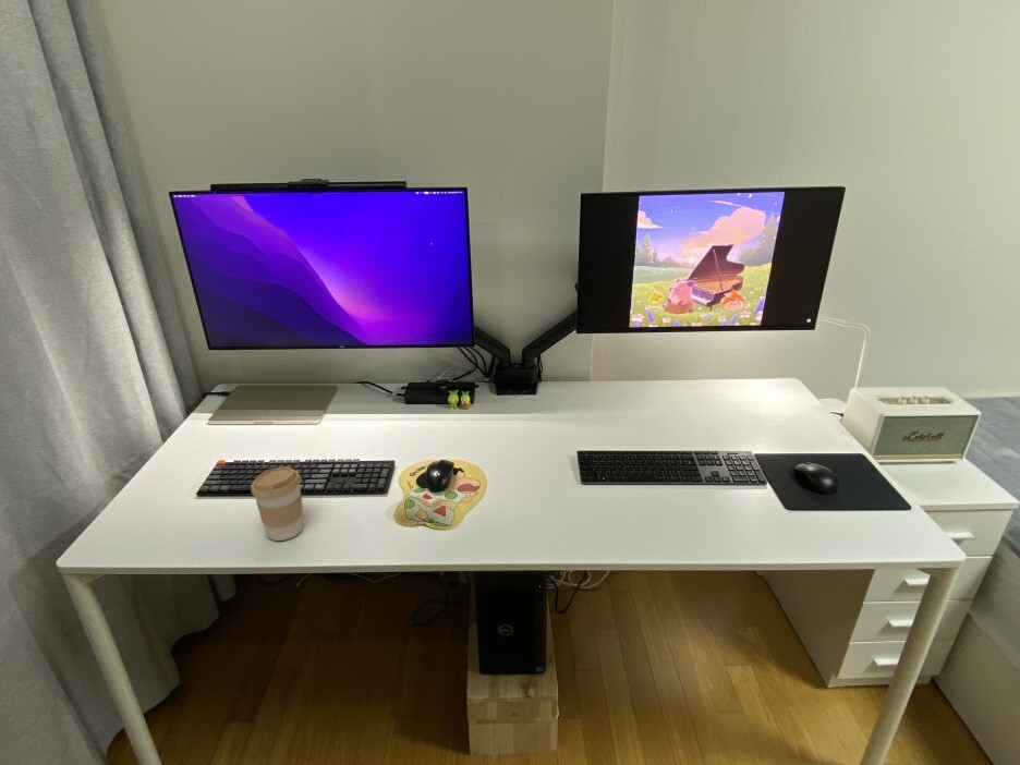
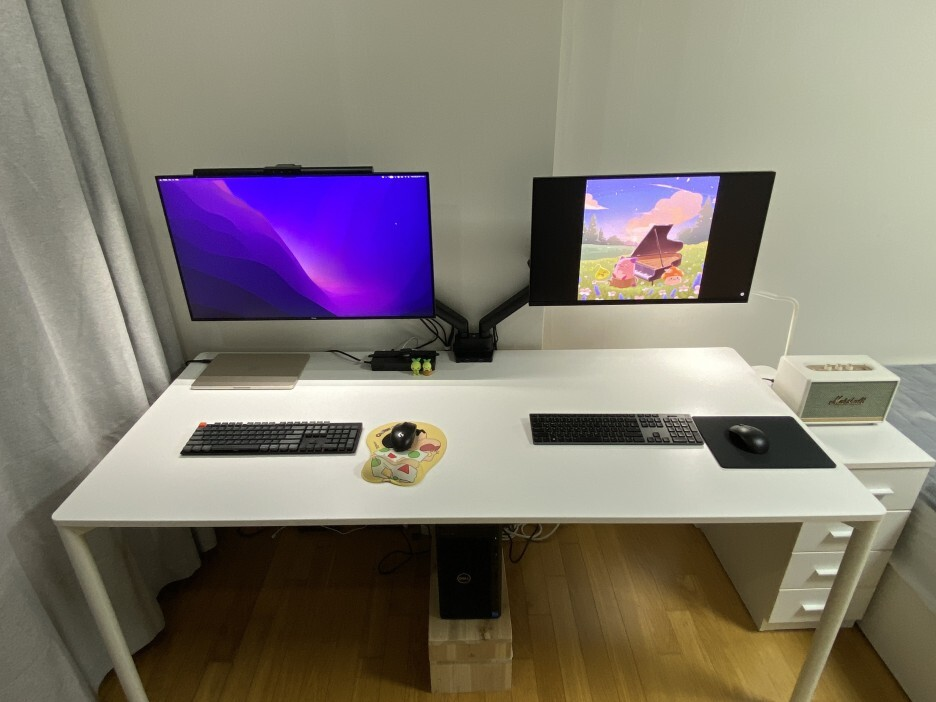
- coffee cup [251,466,304,542]
